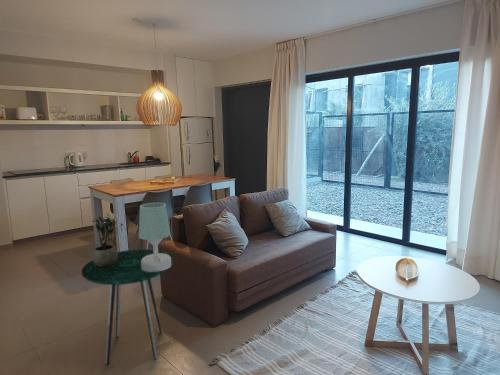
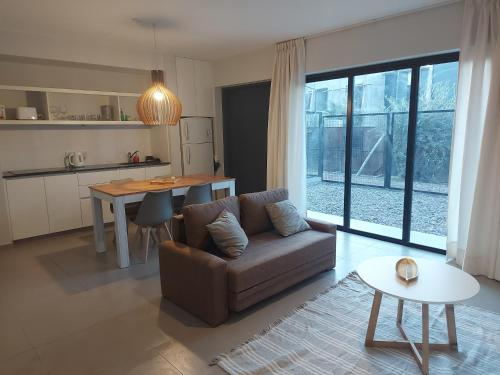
- table lamp [138,202,171,272]
- side table [81,248,175,366]
- potted plant [91,212,124,269]
